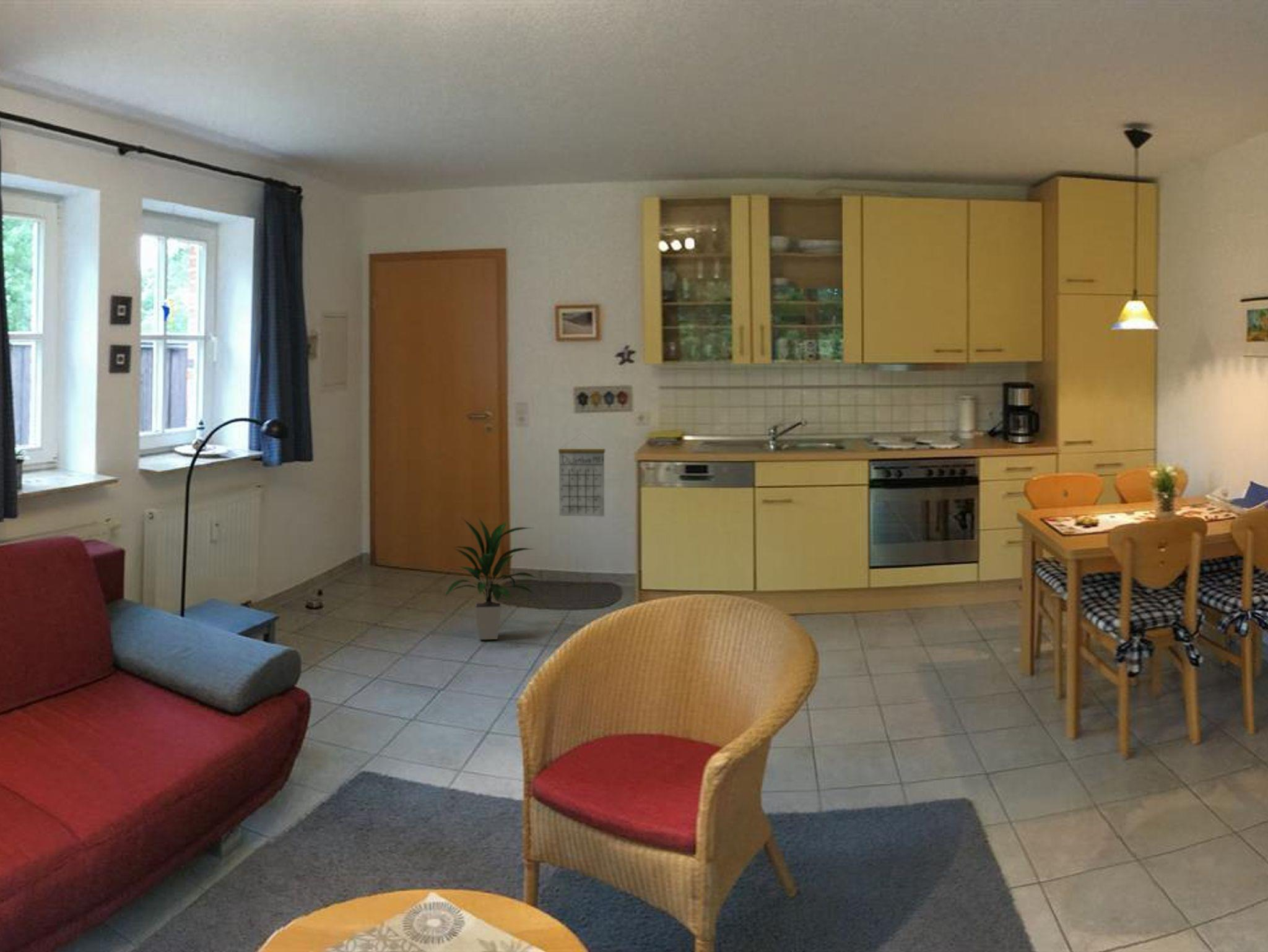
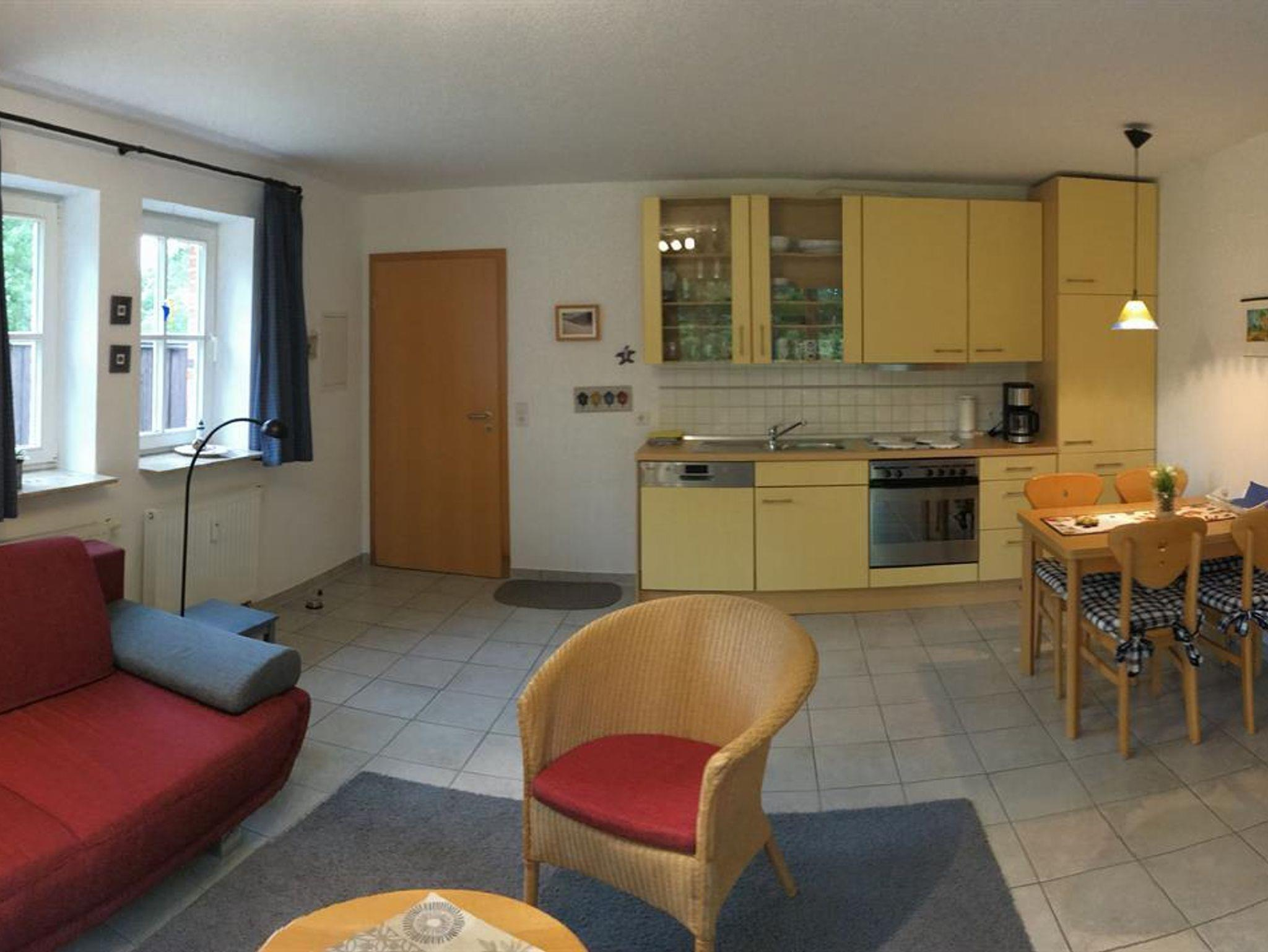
- indoor plant [443,516,537,641]
- calendar [558,434,606,517]
